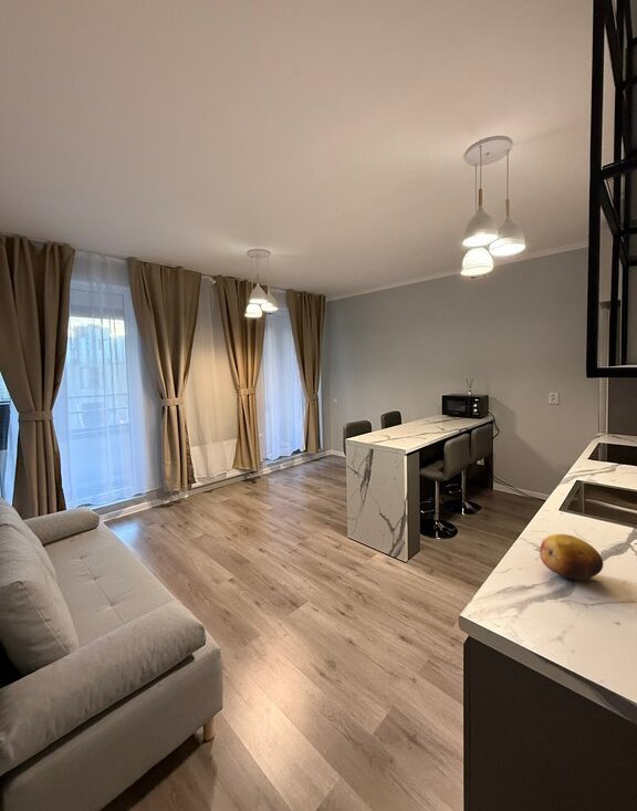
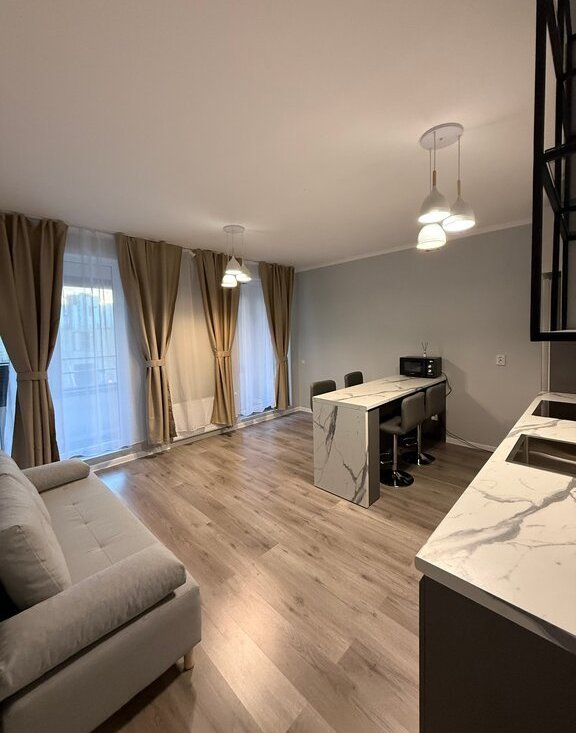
- fruit [539,533,604,581]
